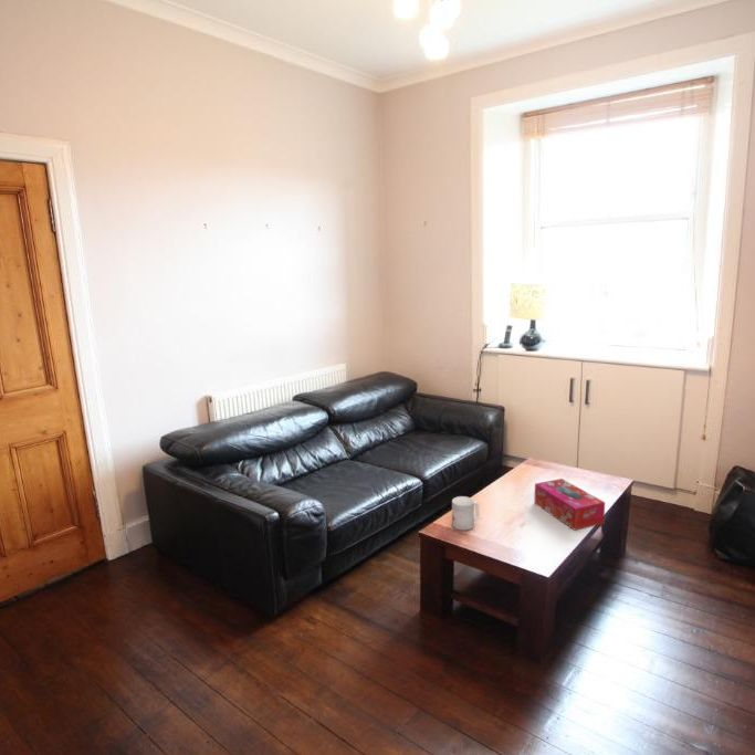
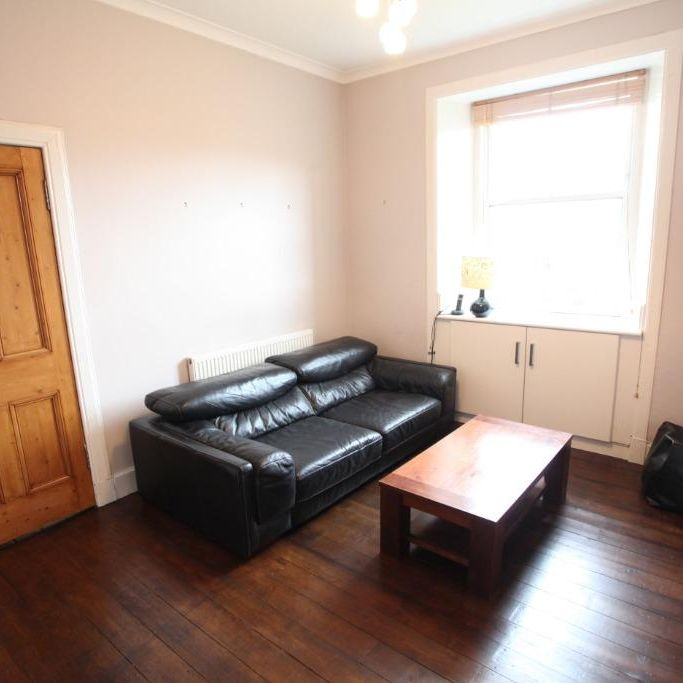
- tissue box [534,478,606,532]
- mug [451,495,481,532]
